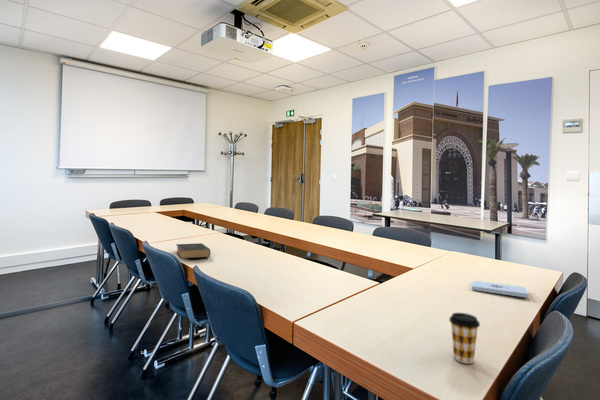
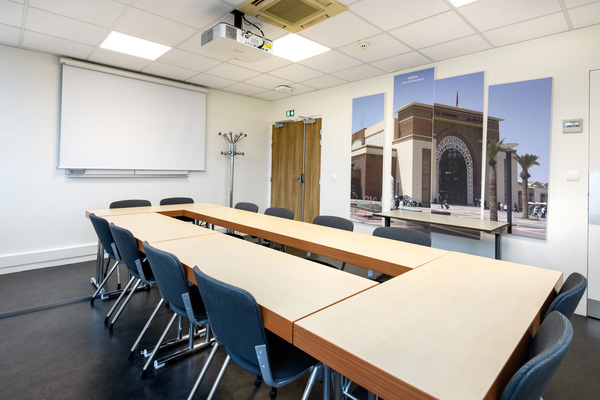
- book [175,242,211,260]
- notepad [471,280,529,299]
- coffee cup [448,312,481,365]
